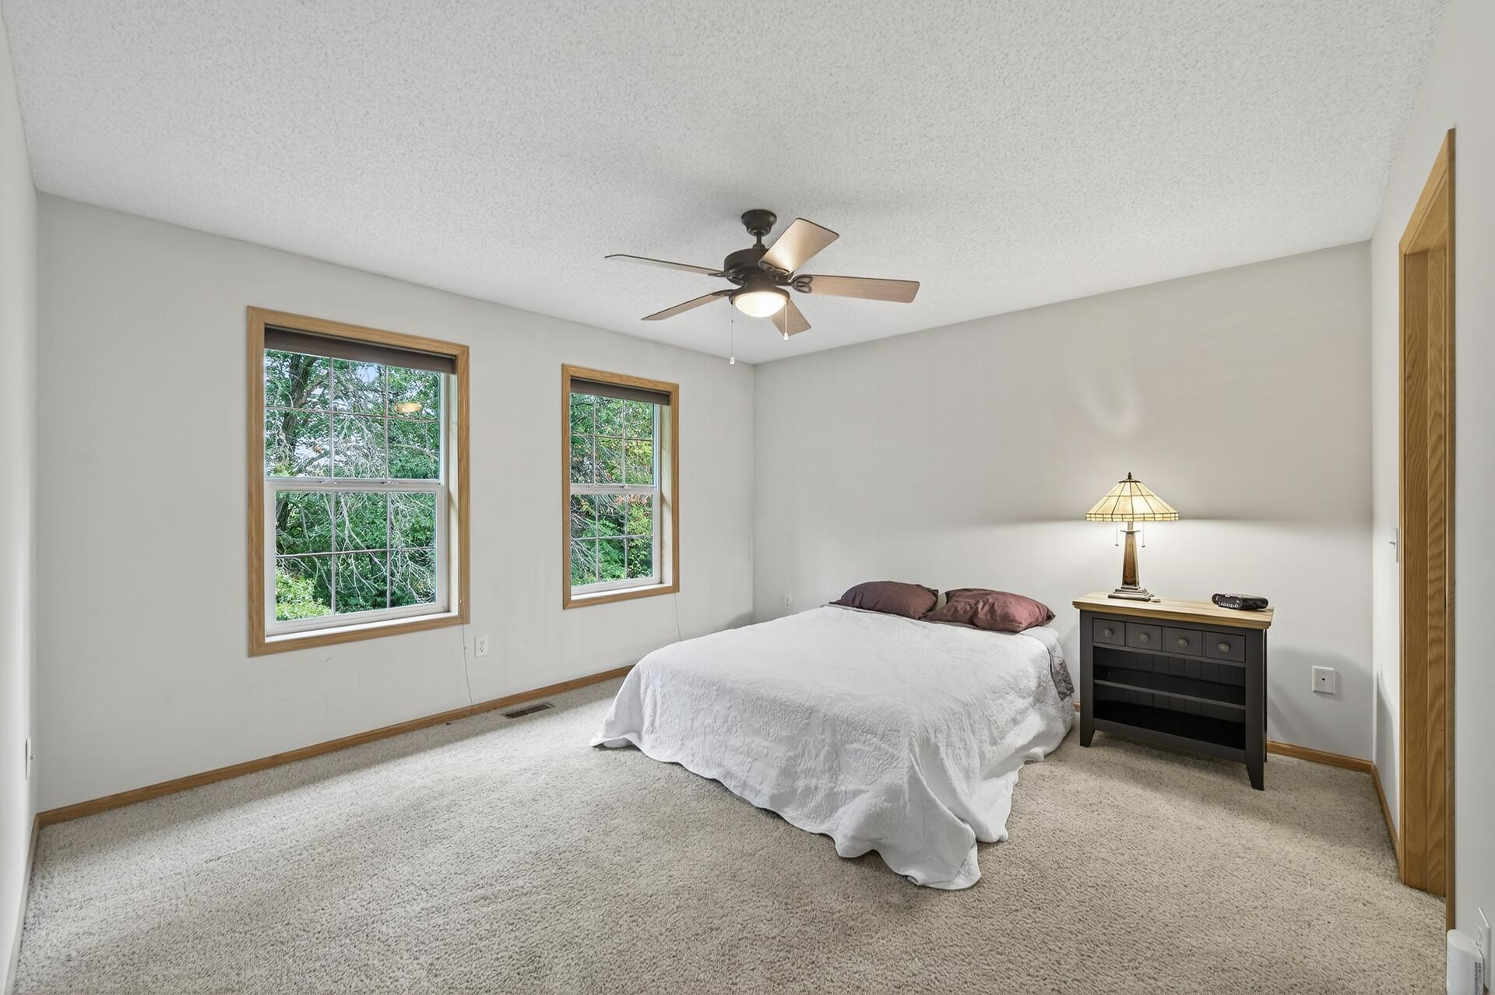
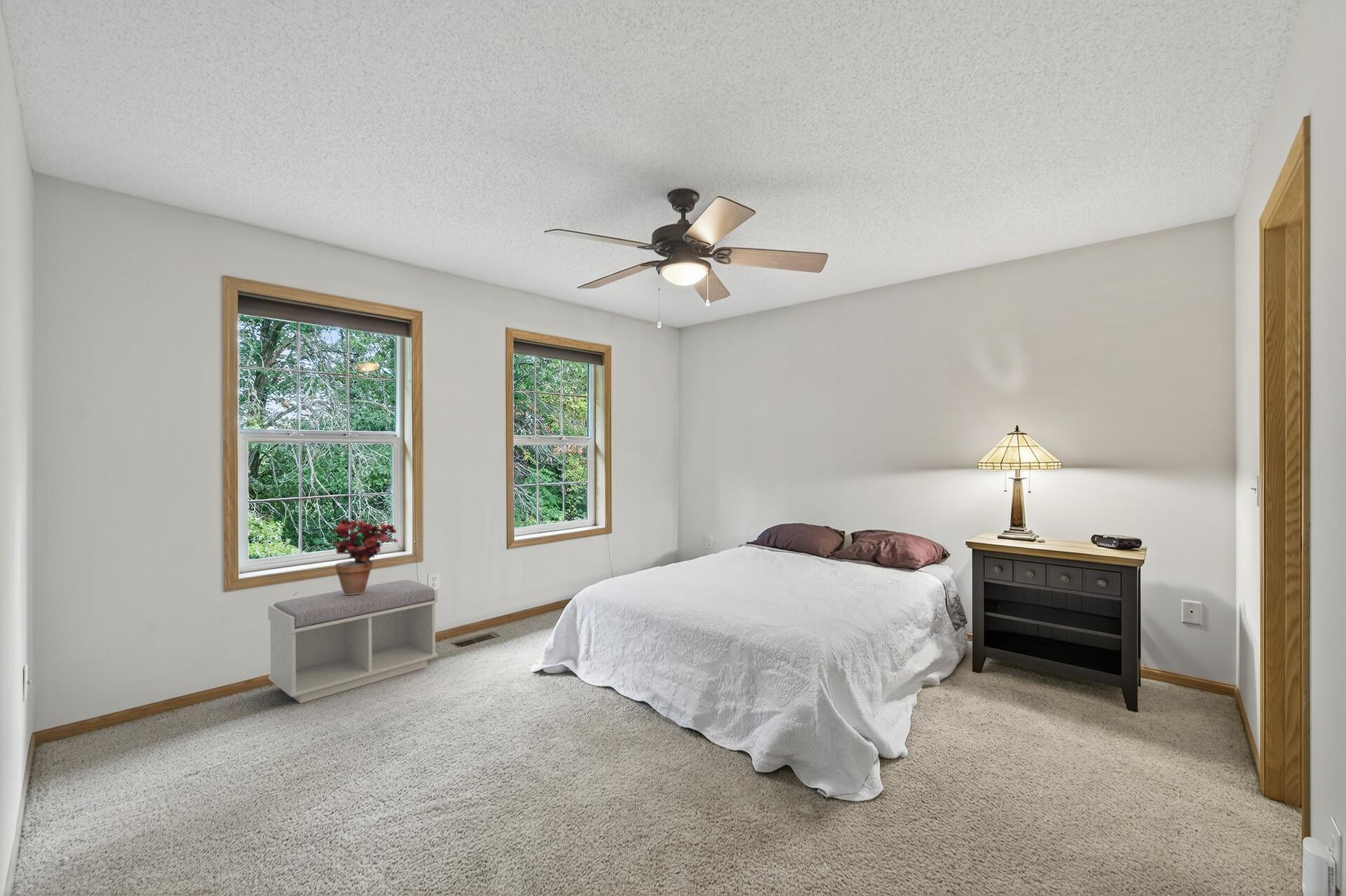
+ bench [267,579,438,704]
+ potted plant [328,517,398,595]
